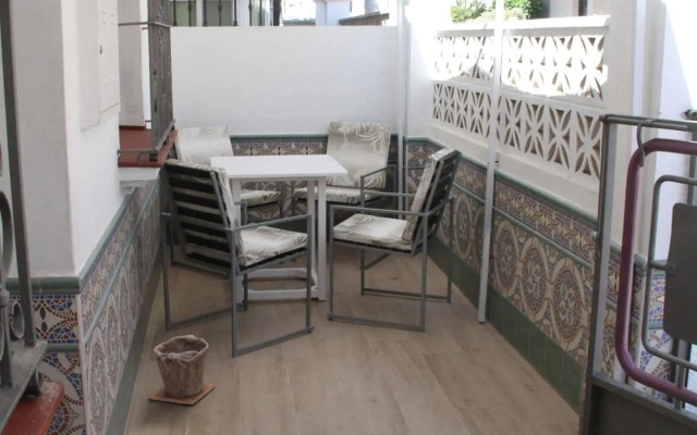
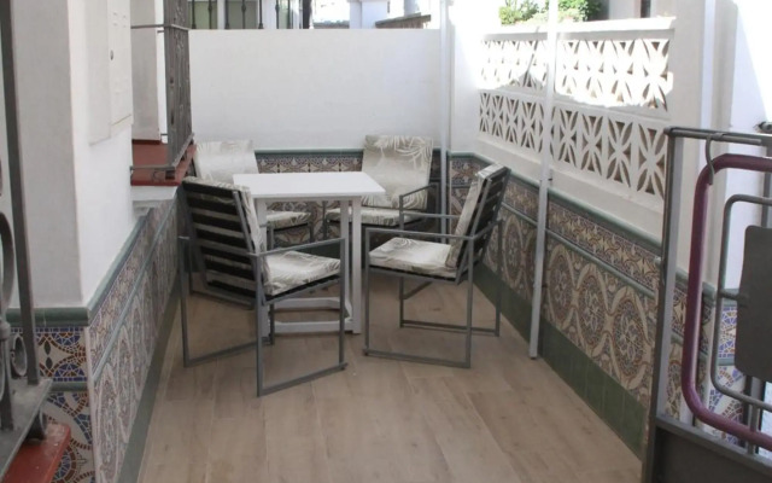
- plant pot [148,334,216,406]
